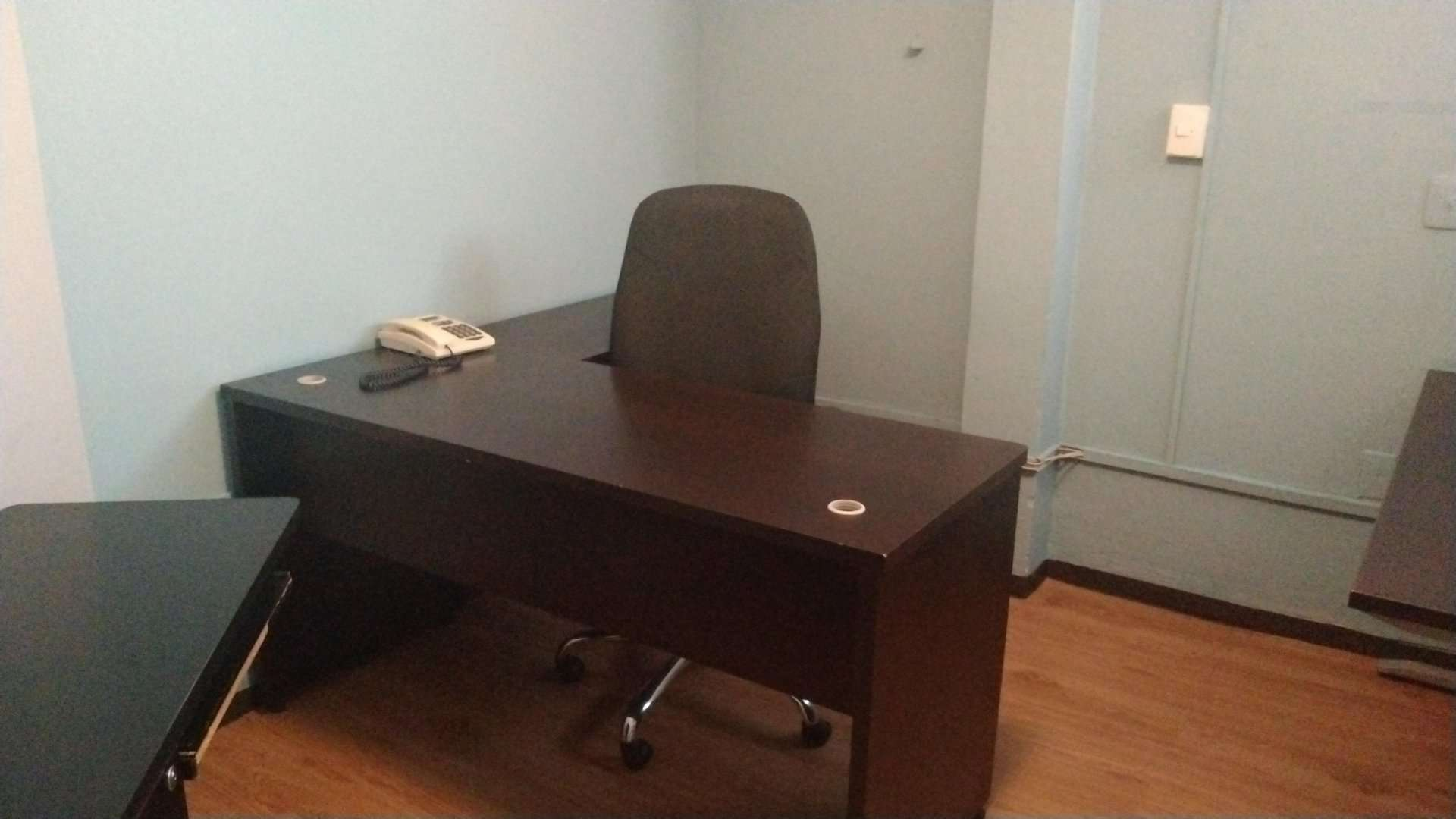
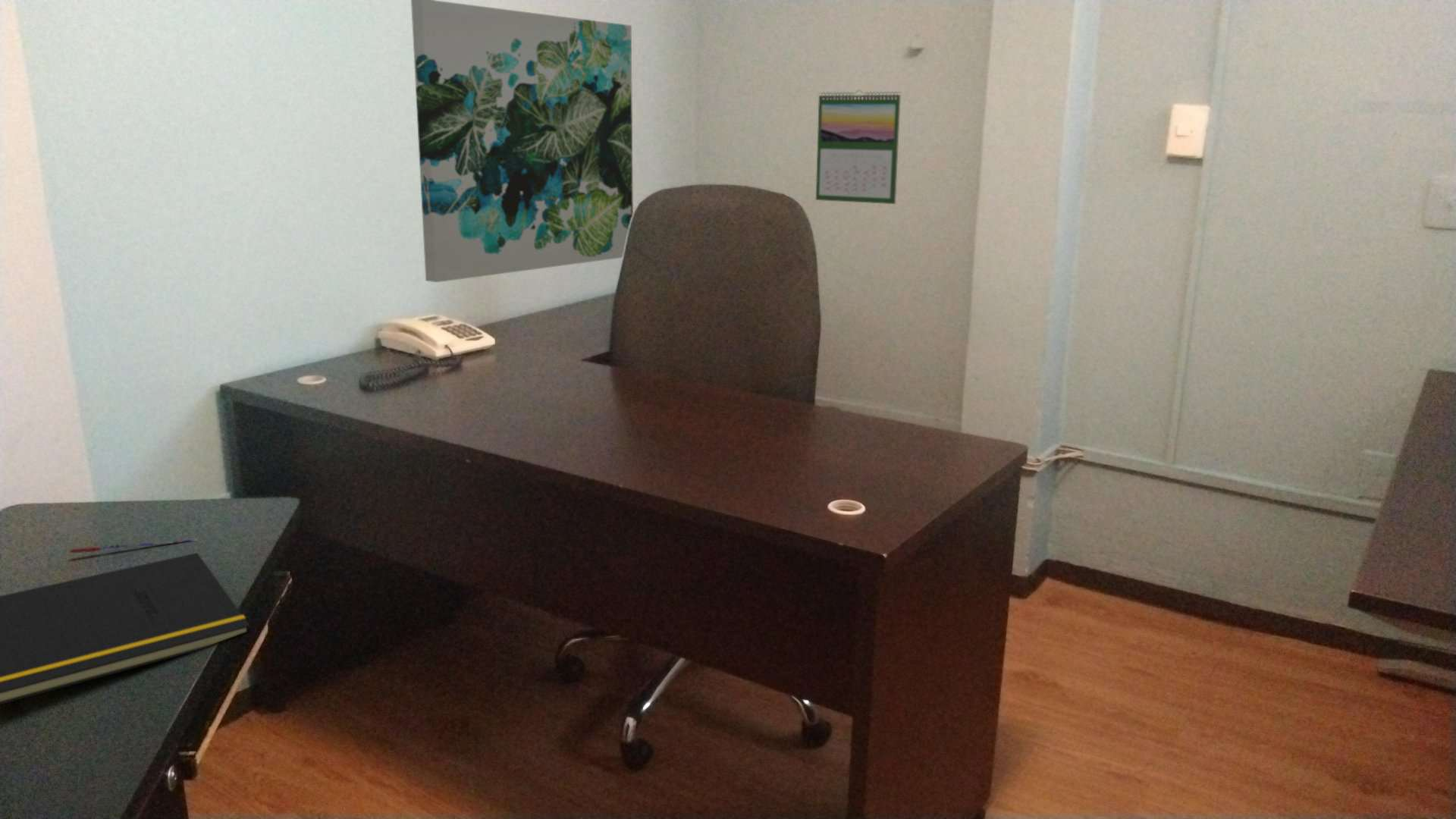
+ wall art [410,0,634,283]
+ calendar [815,89,902,205]
+ pen [68,538,199,554]
+ notepad [0,552,251,705]
